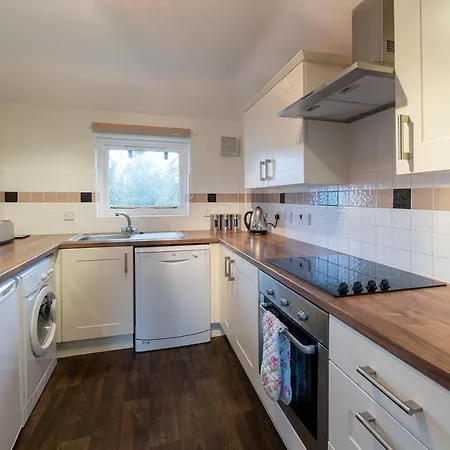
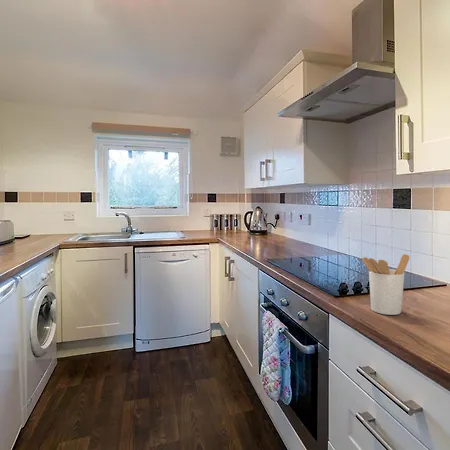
+ utensil holder [361,253,410,316]
